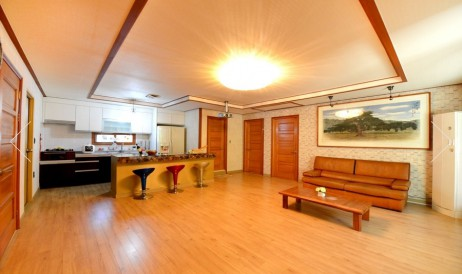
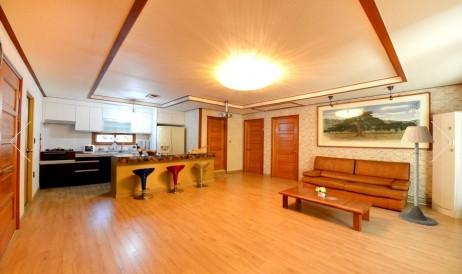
+ floor lamp [397,125,438,226]
